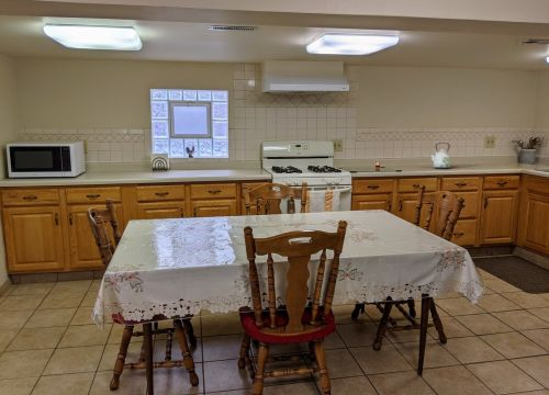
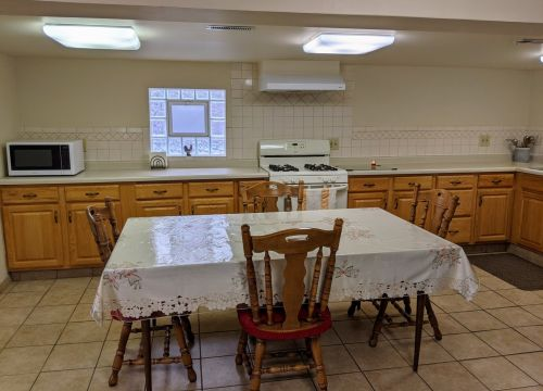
- kettle [428,142,451,170]
